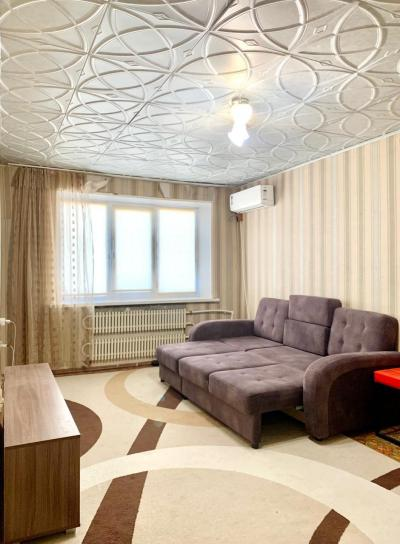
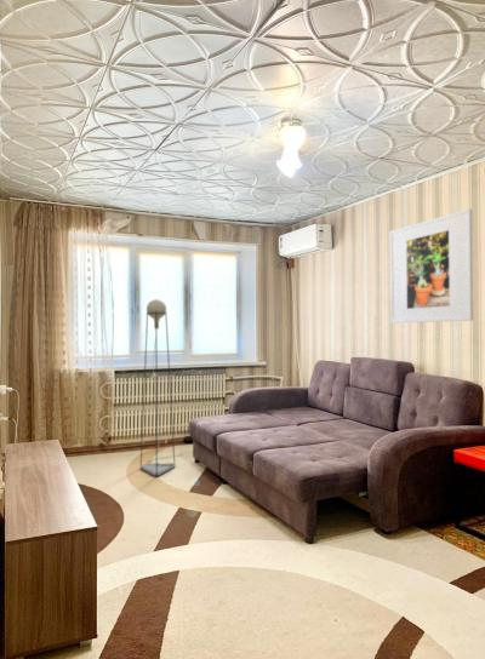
+ floor lamp [139,298,183,477]
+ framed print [389,208,474,325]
